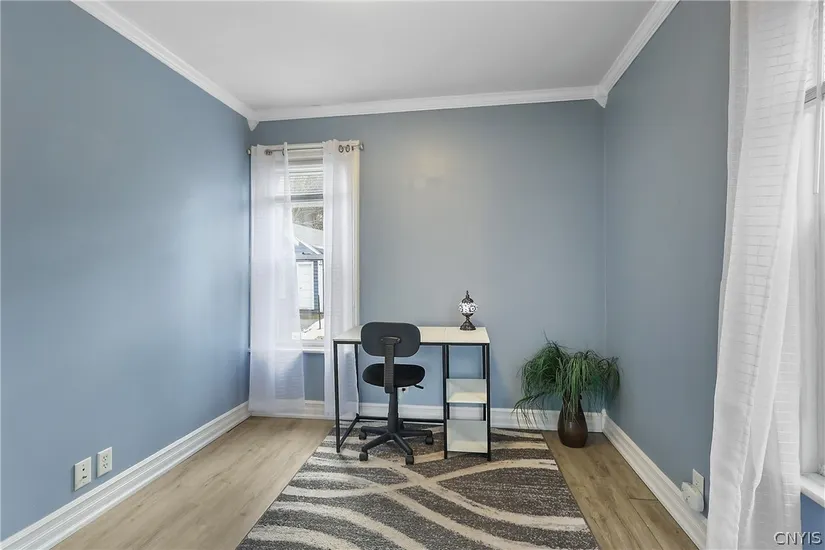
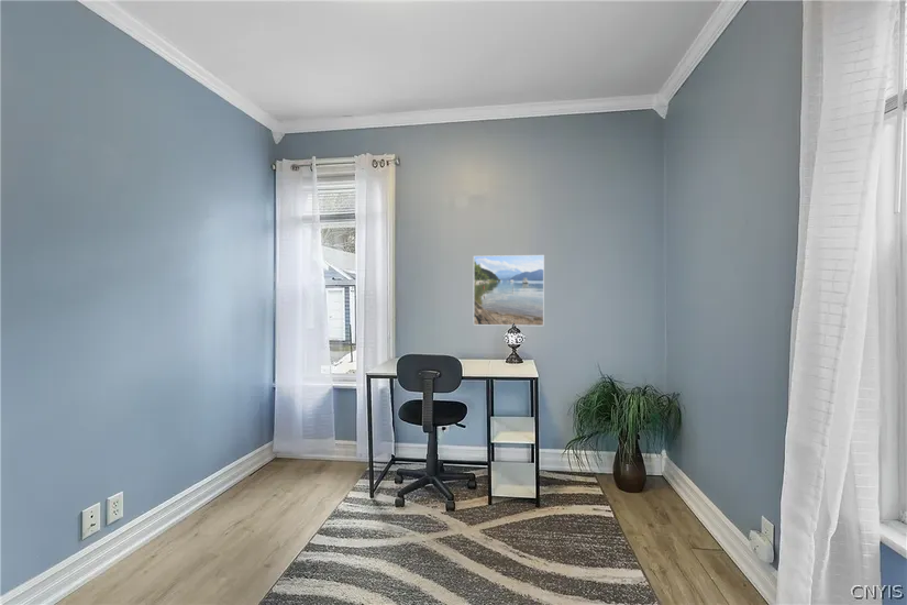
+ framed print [473,254,545,327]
